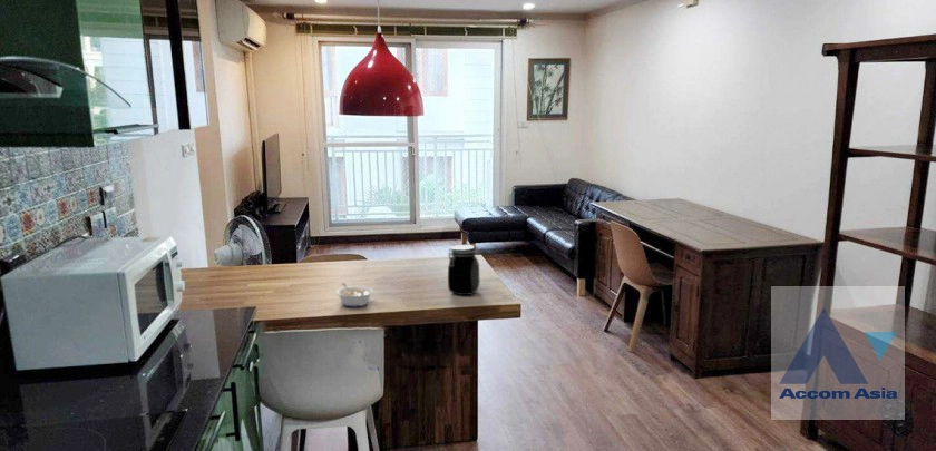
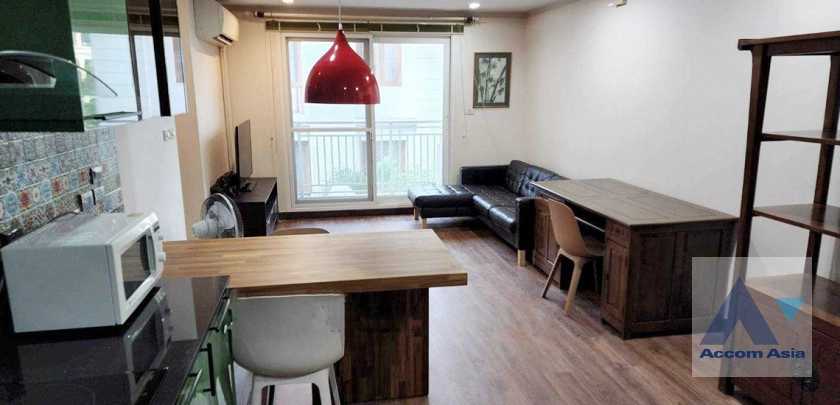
- legume [334,282,374,307]
- jar [447,244,480,296]
